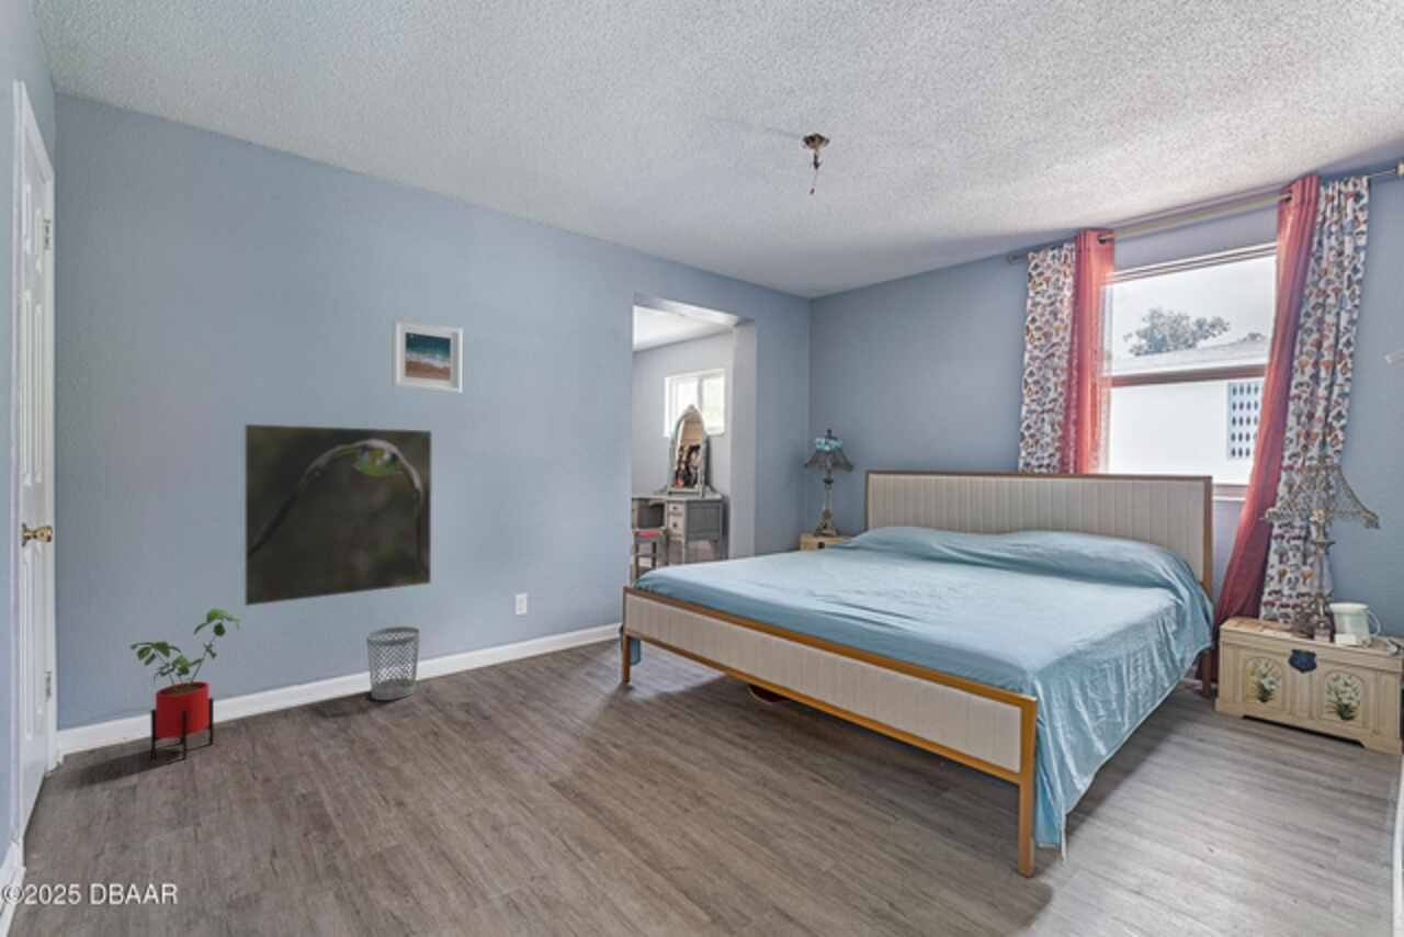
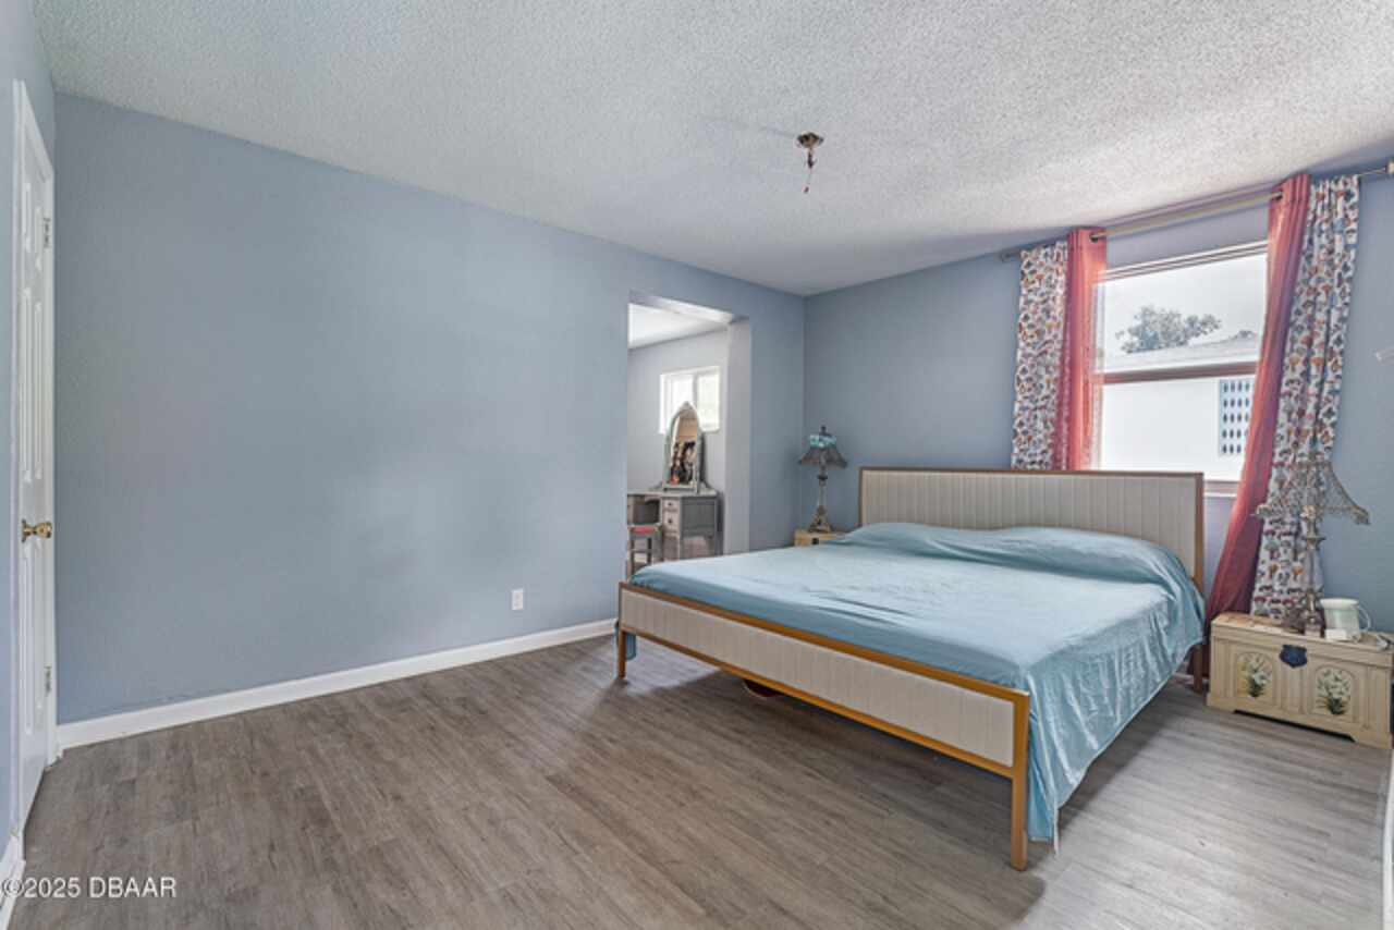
- house plant [129,607,242,760]
- wastebasket [365,625,421,701]
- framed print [242,422,433,608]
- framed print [390,317,463,394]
